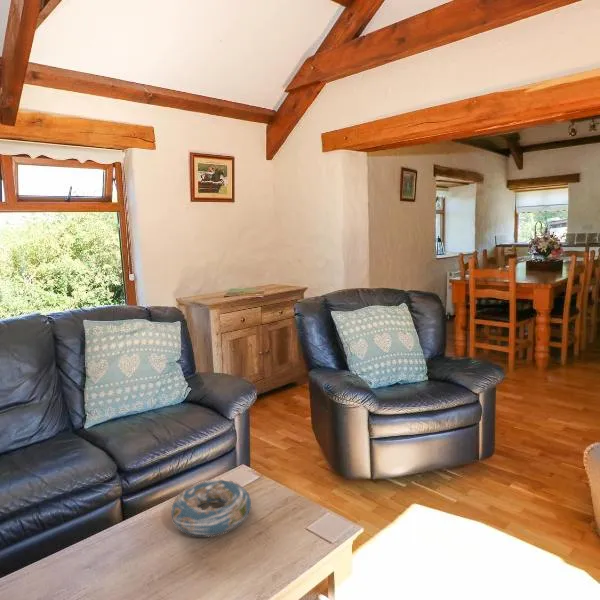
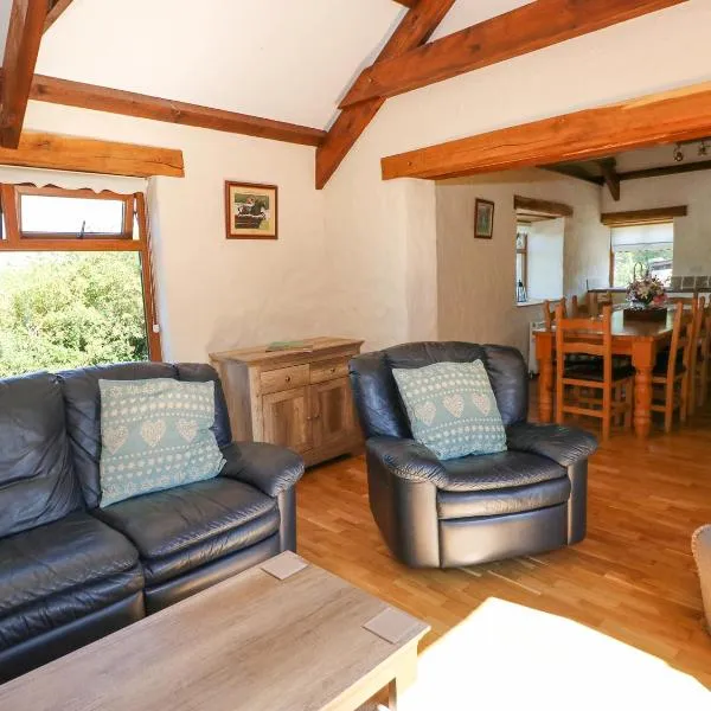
- decorative bowl [169,478,252,538]
